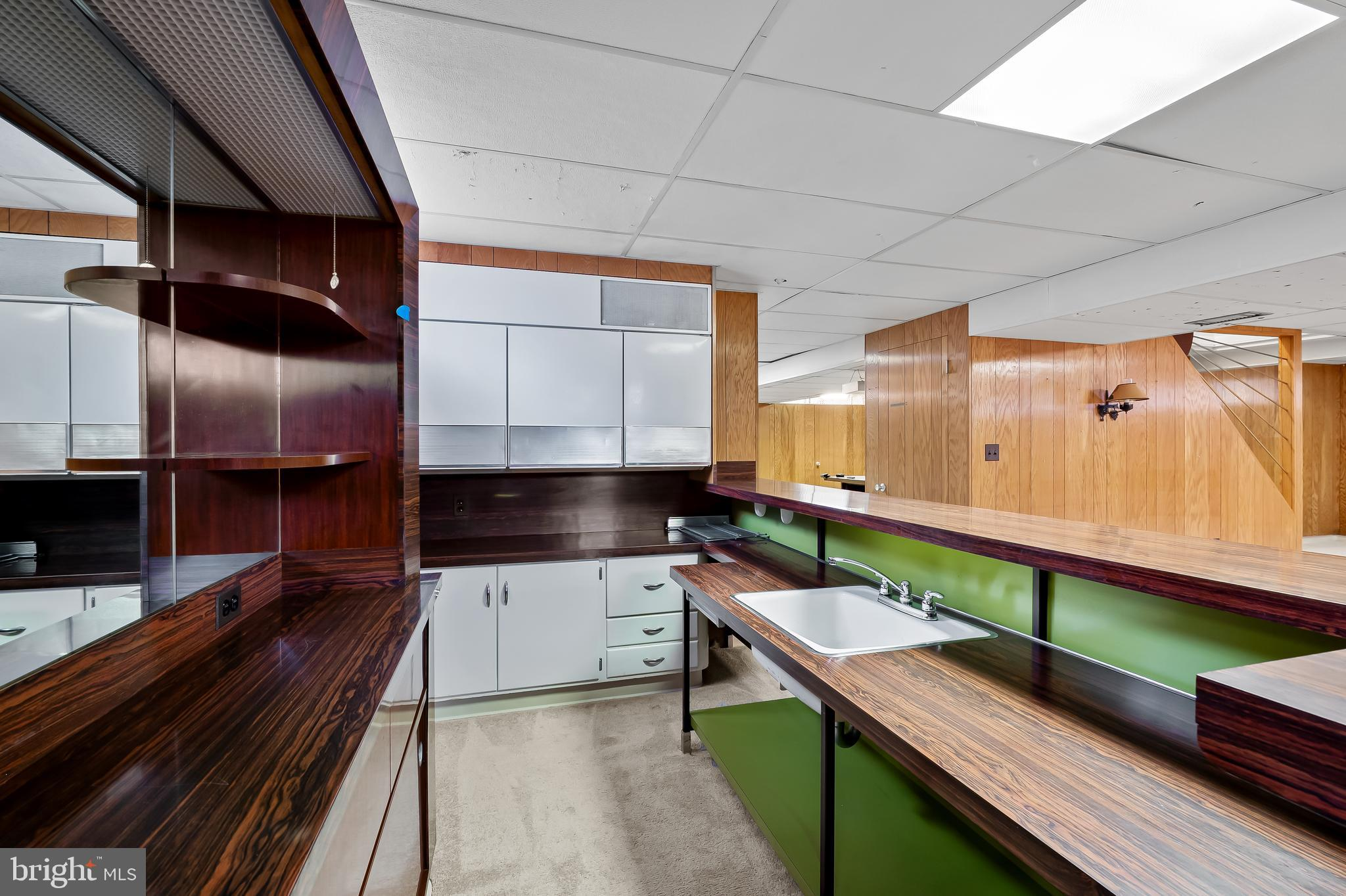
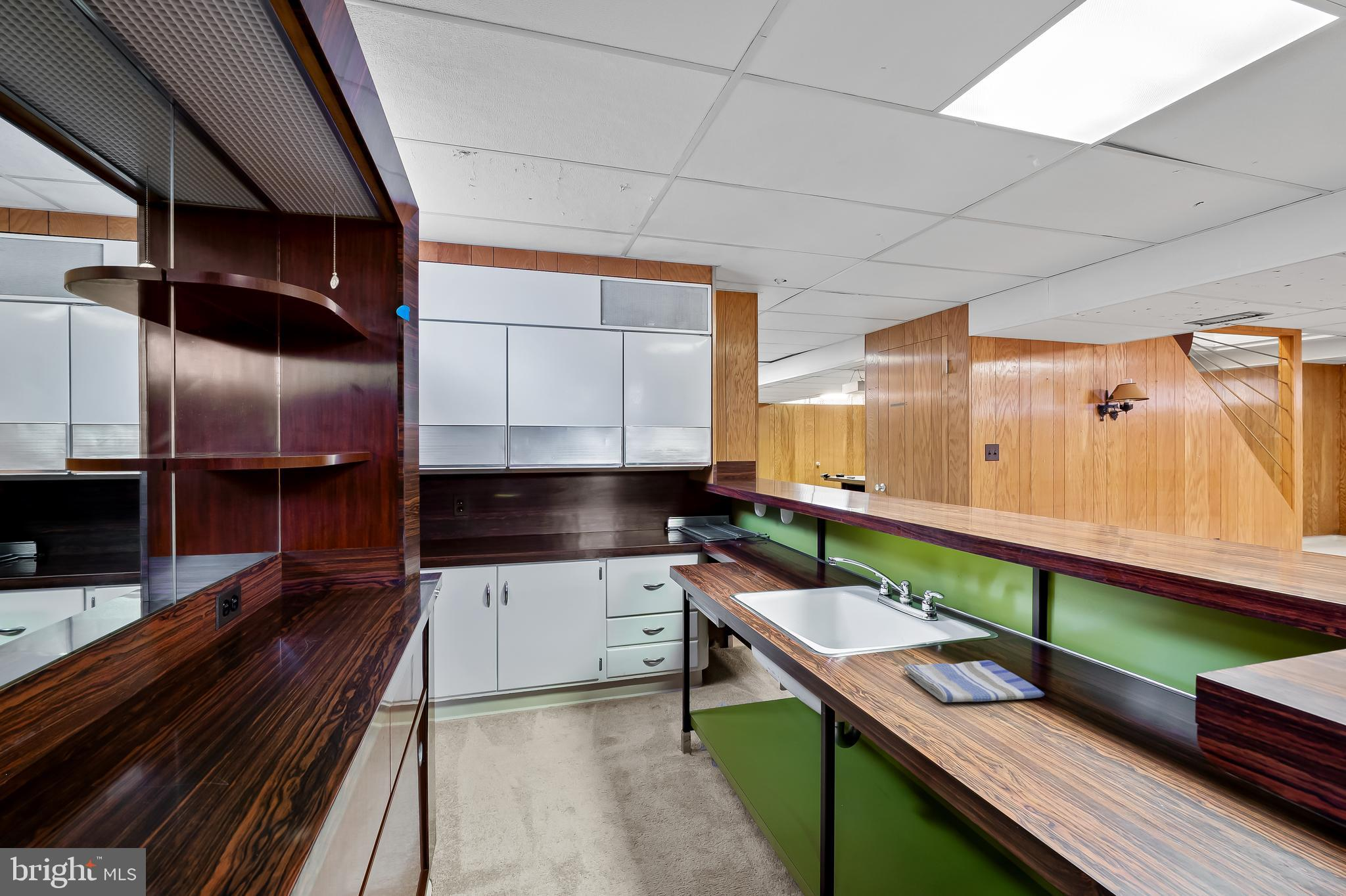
+ dish towel [903,660,1045,703]
